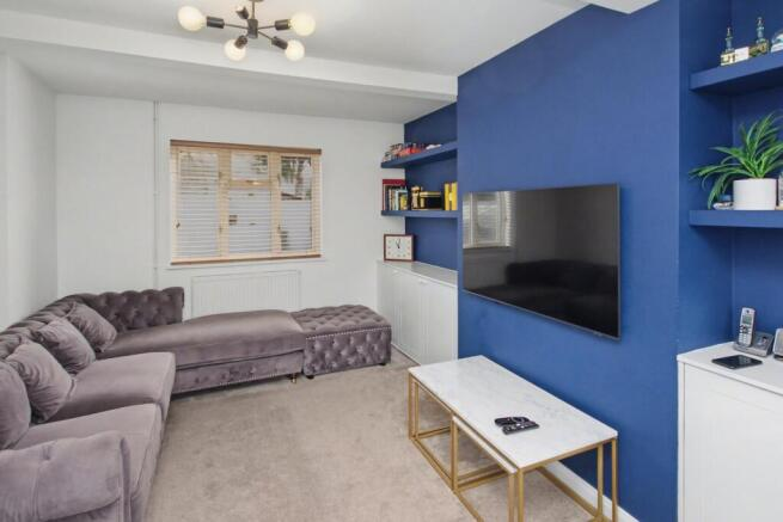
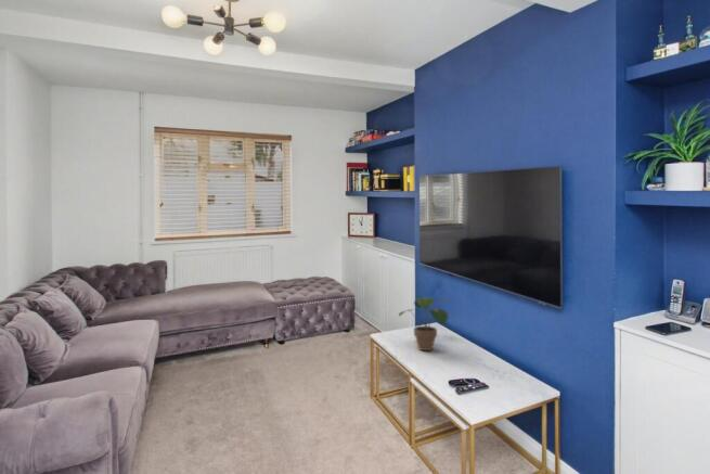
+ potted plant [398,296,454,351]
